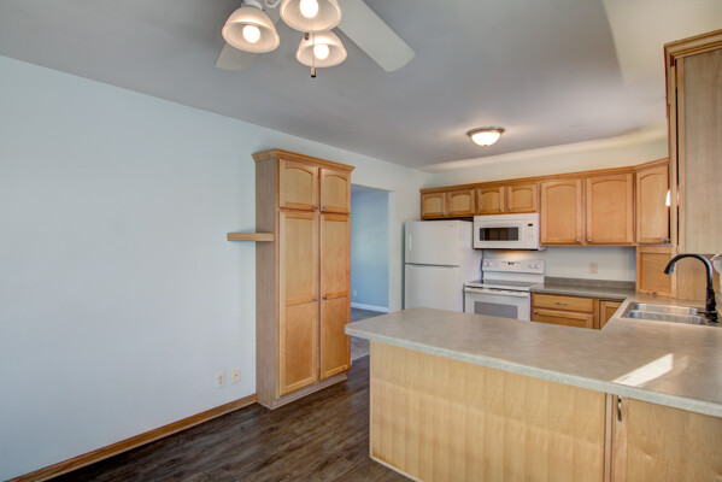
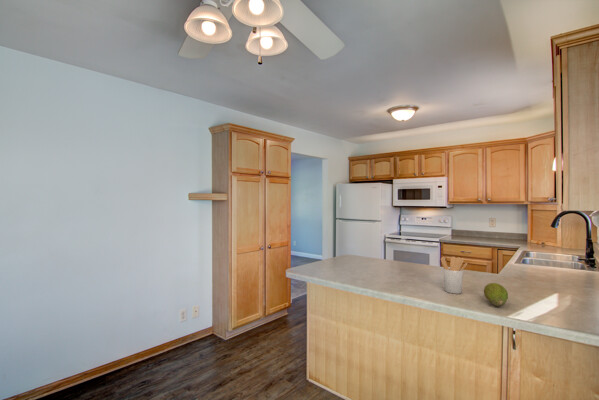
+ fruit [483,282,509,307]
+ utensil holder [440,256,468,295]
